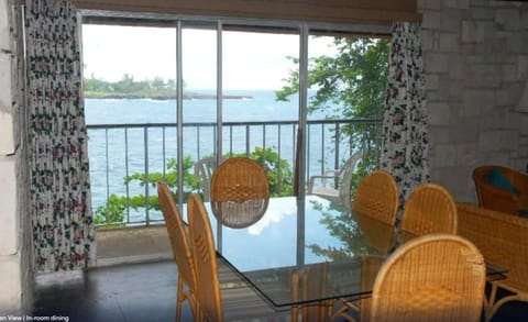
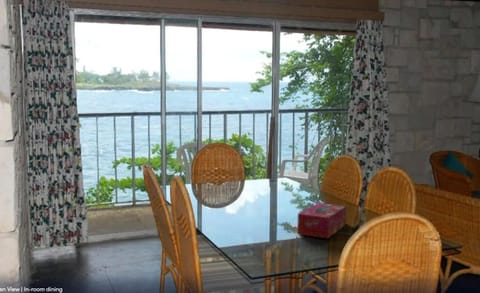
+ tissue box [296,202,347,239]
